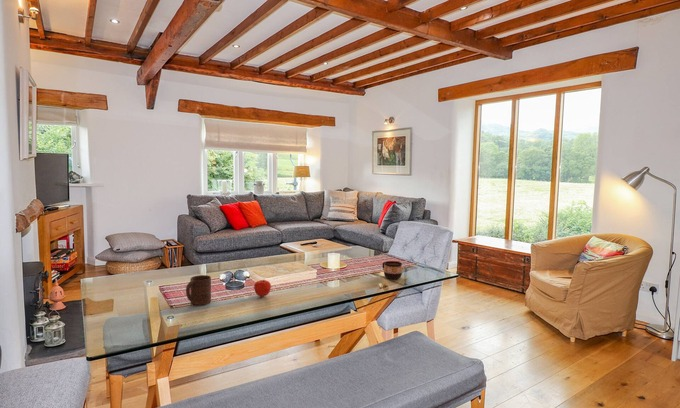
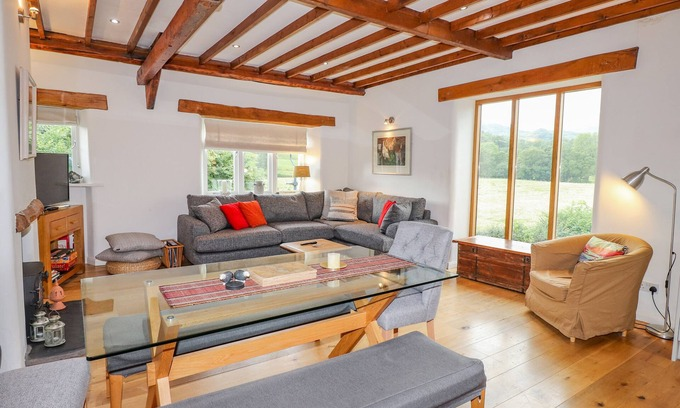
- cup [382,260,403,280]
- fruit [253,279,272,298]
- cup [185,274,212,306]
